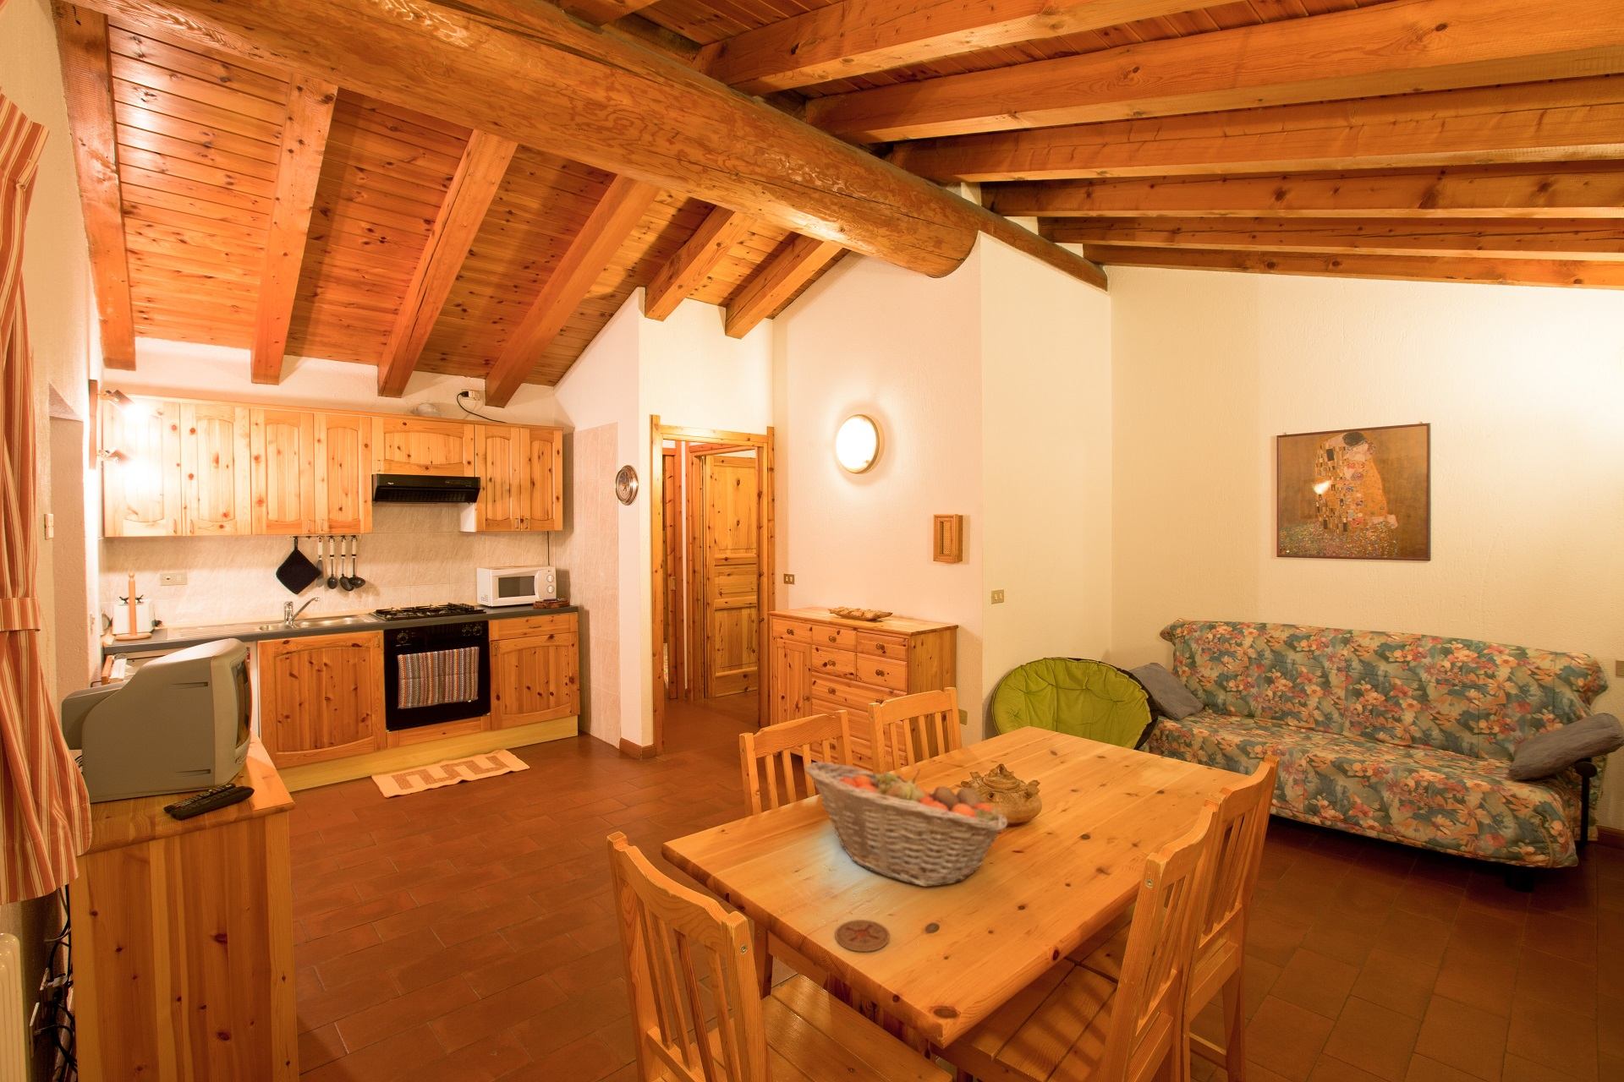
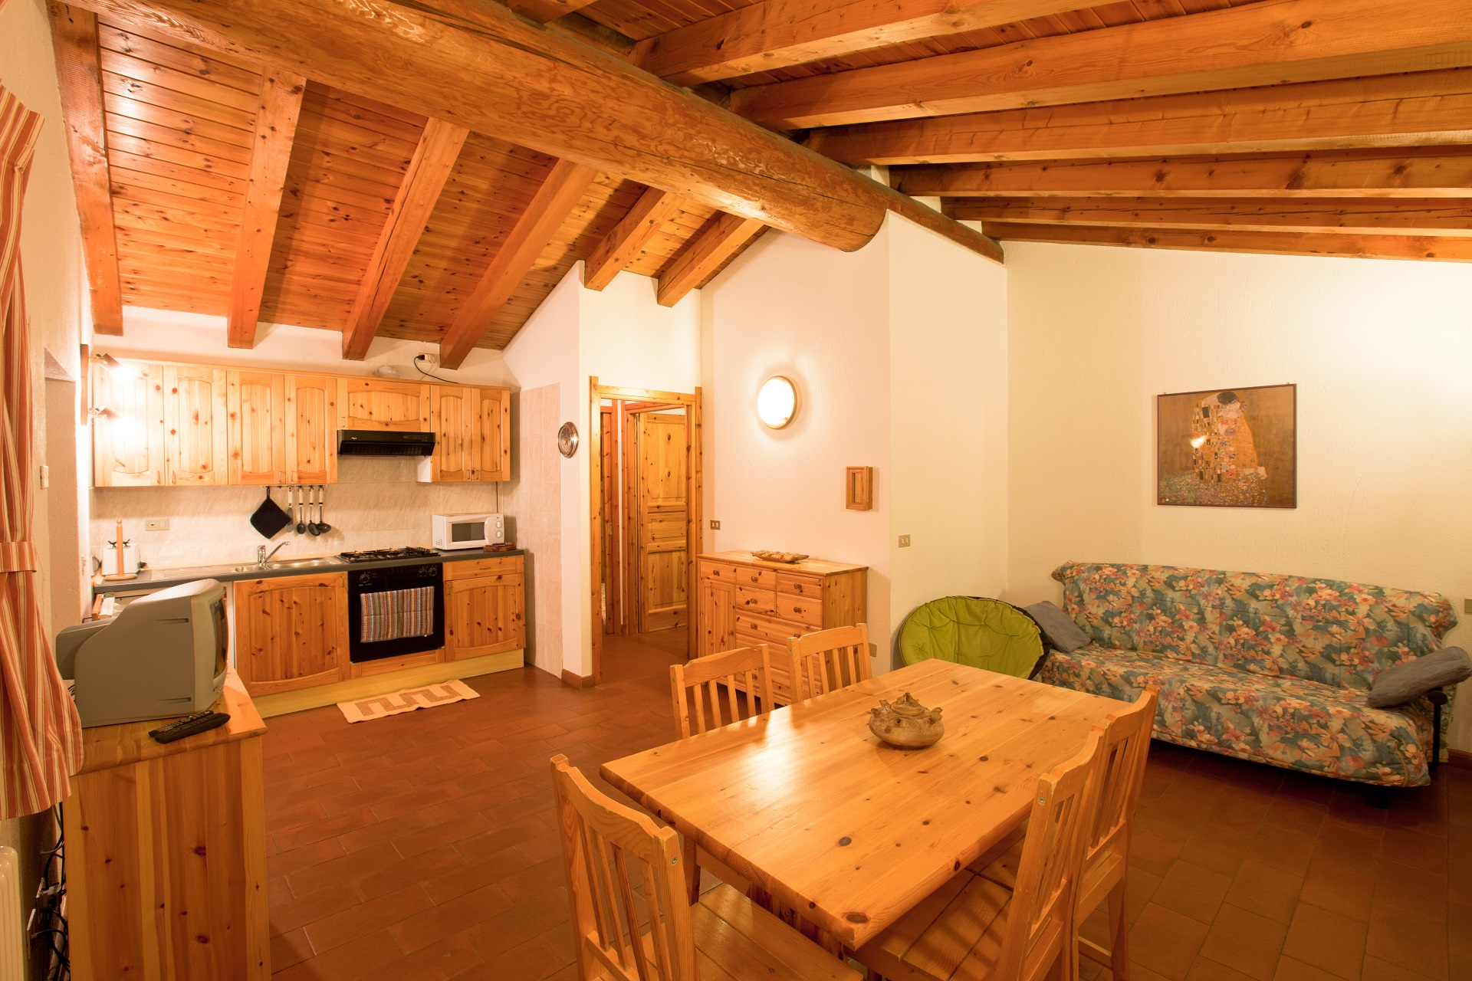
- fruit basket [802,761,1009,888]
- coaster [835,919,889,953]
